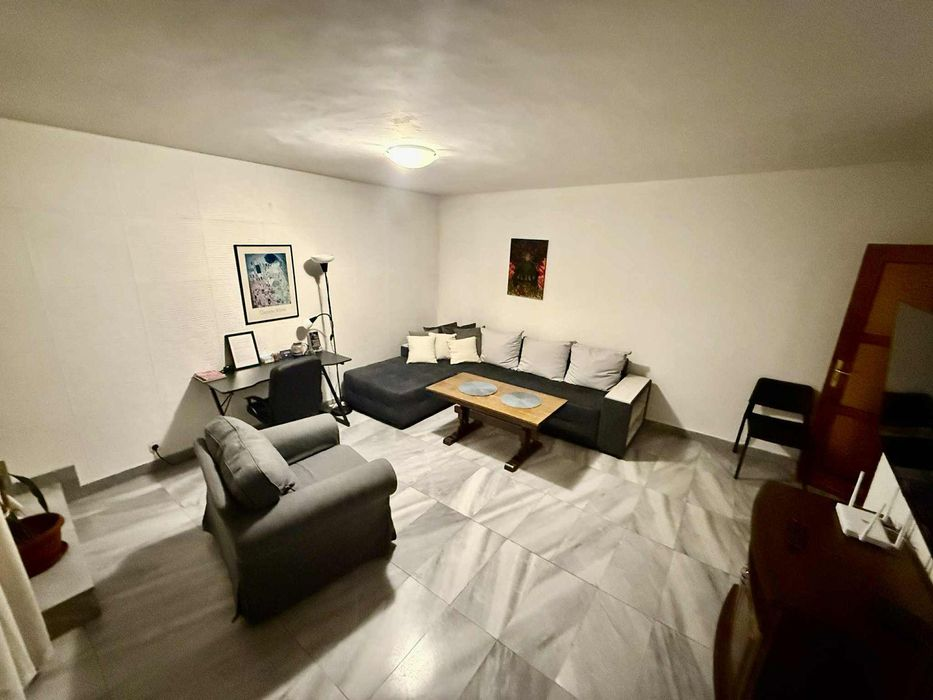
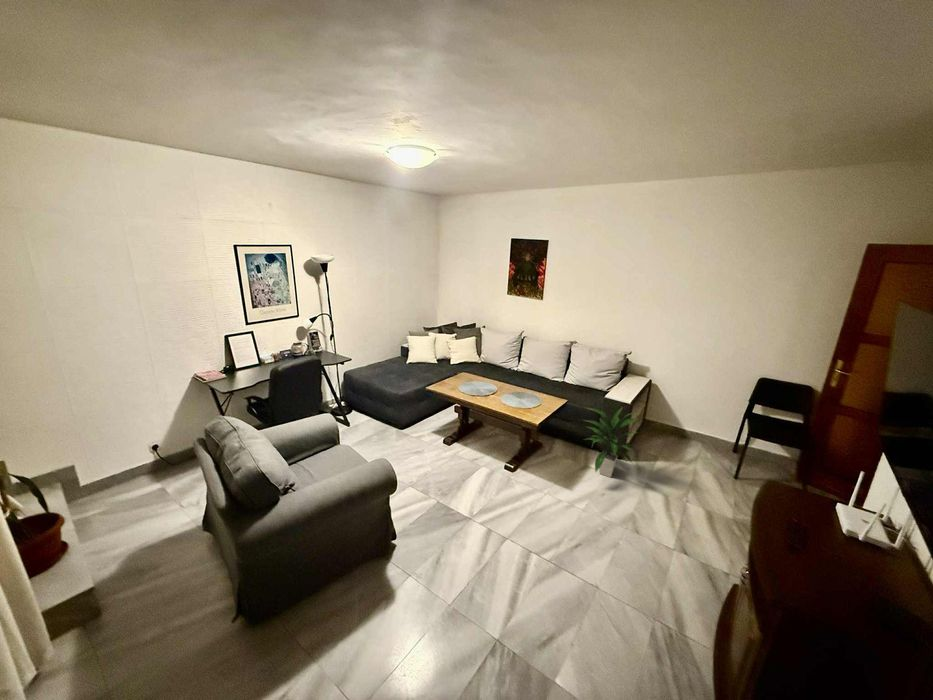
+ indoor plant [583,406,639,478]
